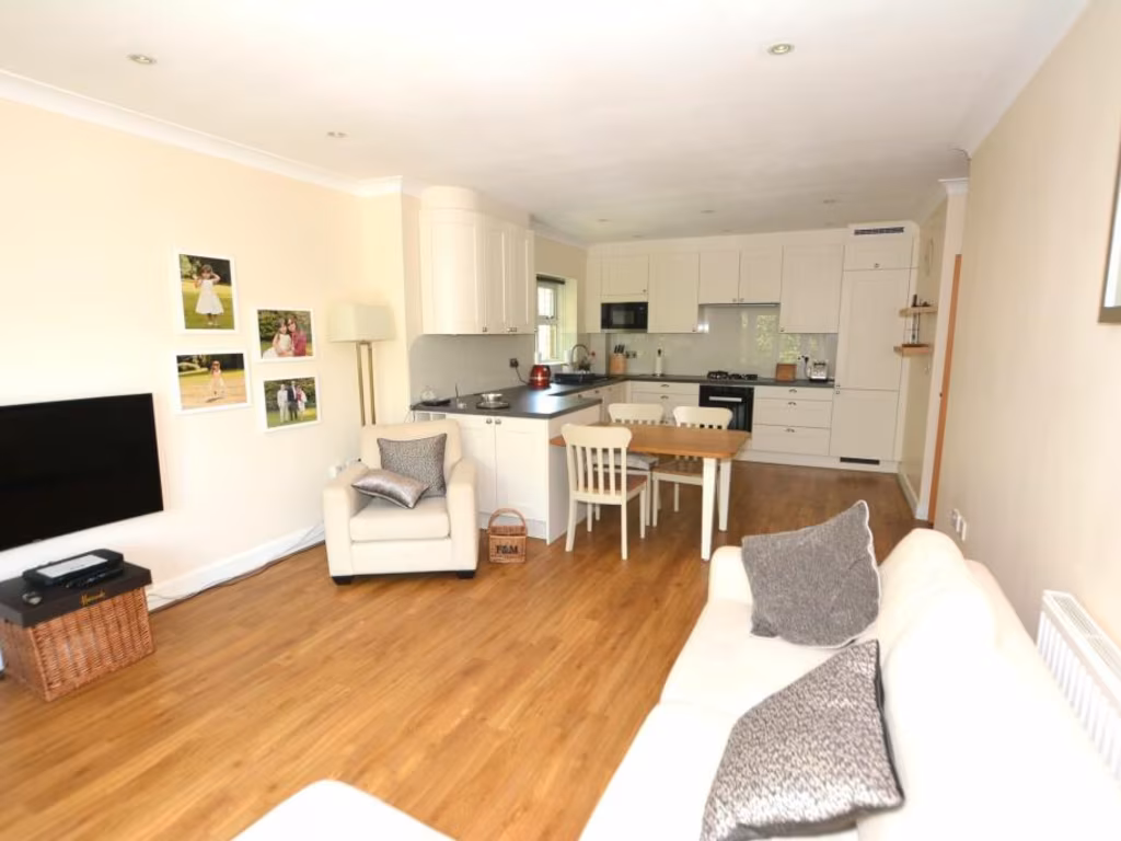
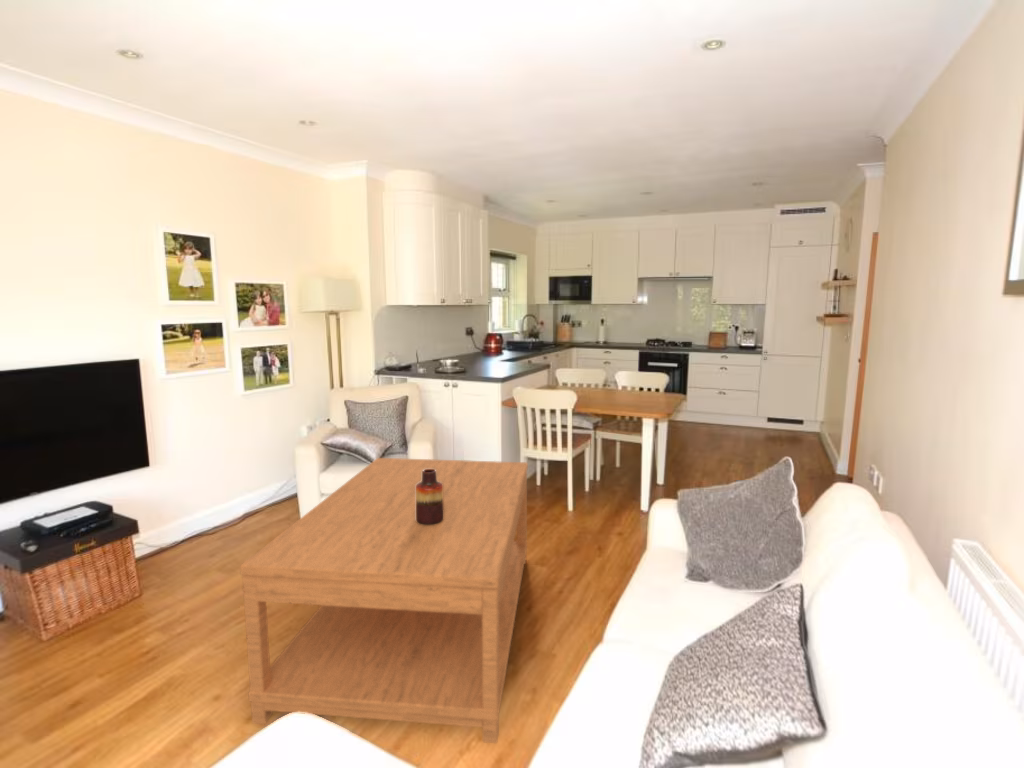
+ vase [416,469,444,525]
+ coffee table [239,457,529,744]
